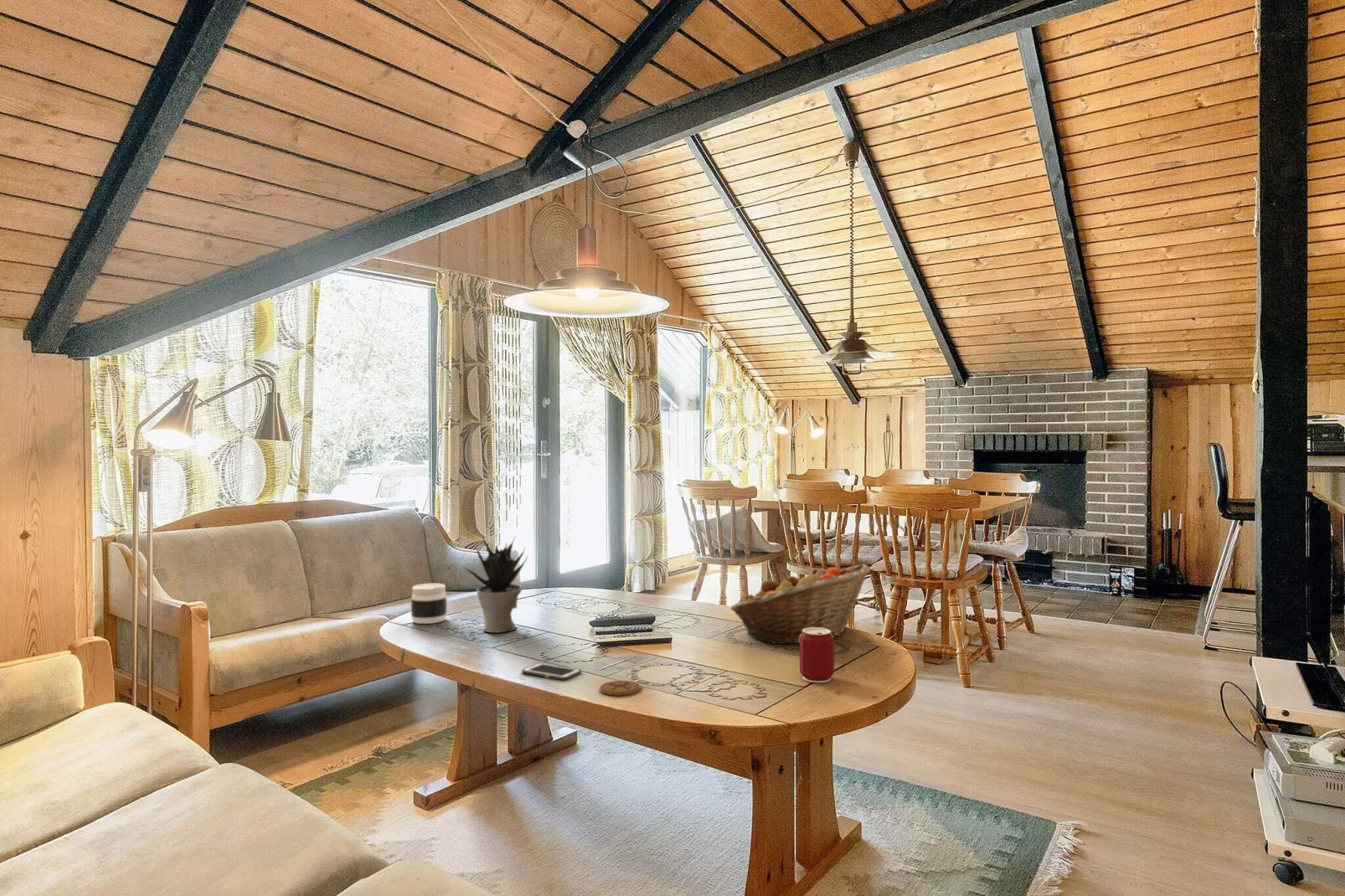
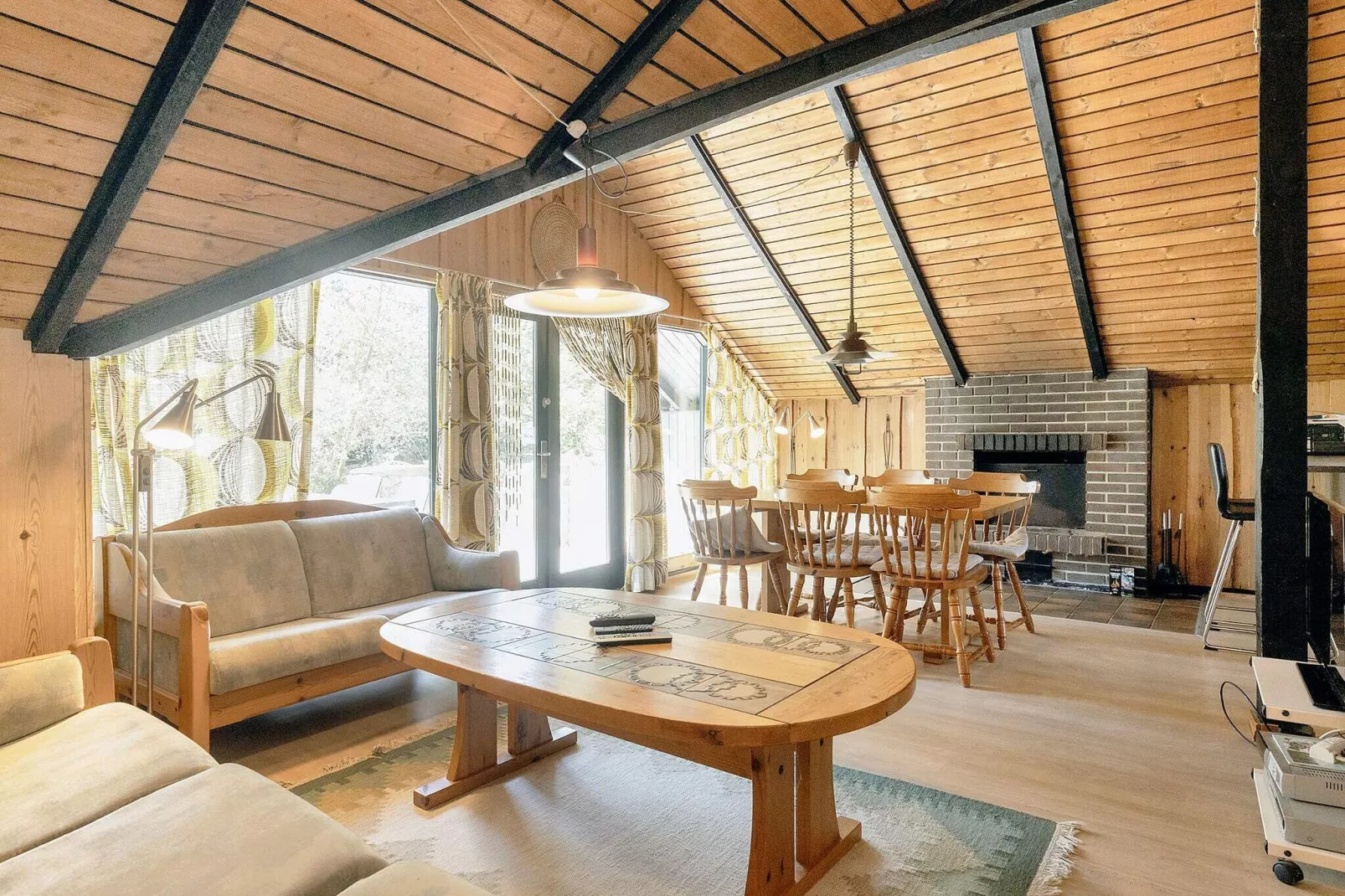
- cell phone [521,662,582,681]
- can [799,627,835,683]
- fruit basket [730,563,872,645]
- jar [410,582,448,625]
- potted plant [461,536,528,633]
- coaster [599,680,642,697]
